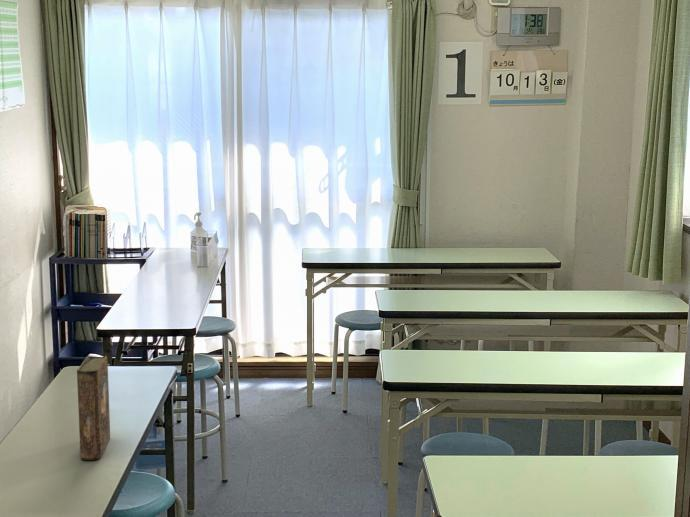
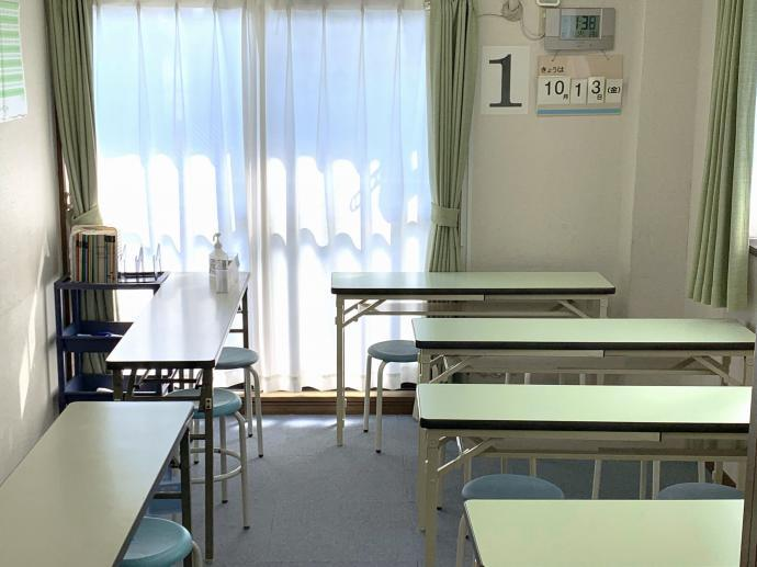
- book [76,355,111,461]
